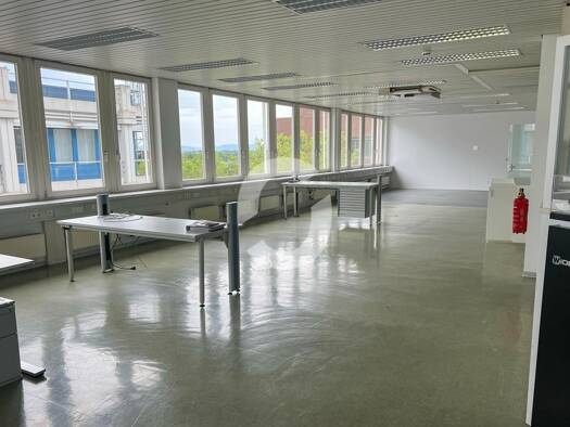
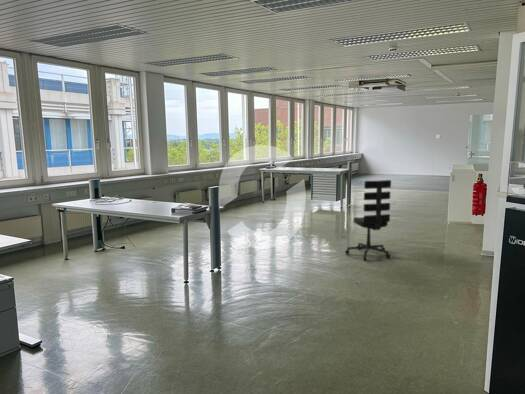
+ office chair [344,179,392,261]
